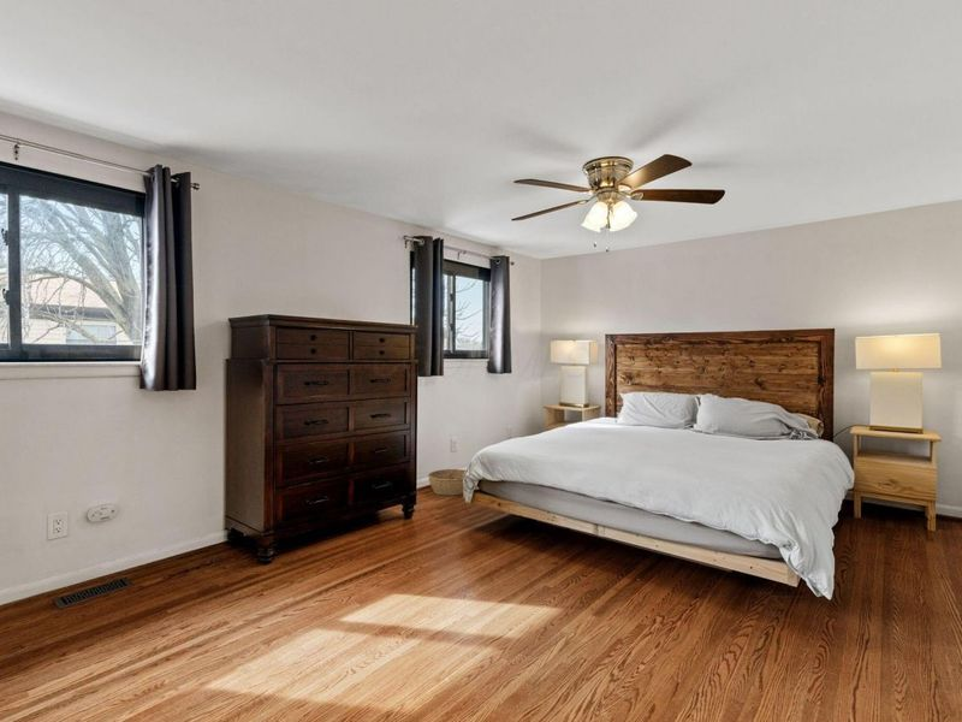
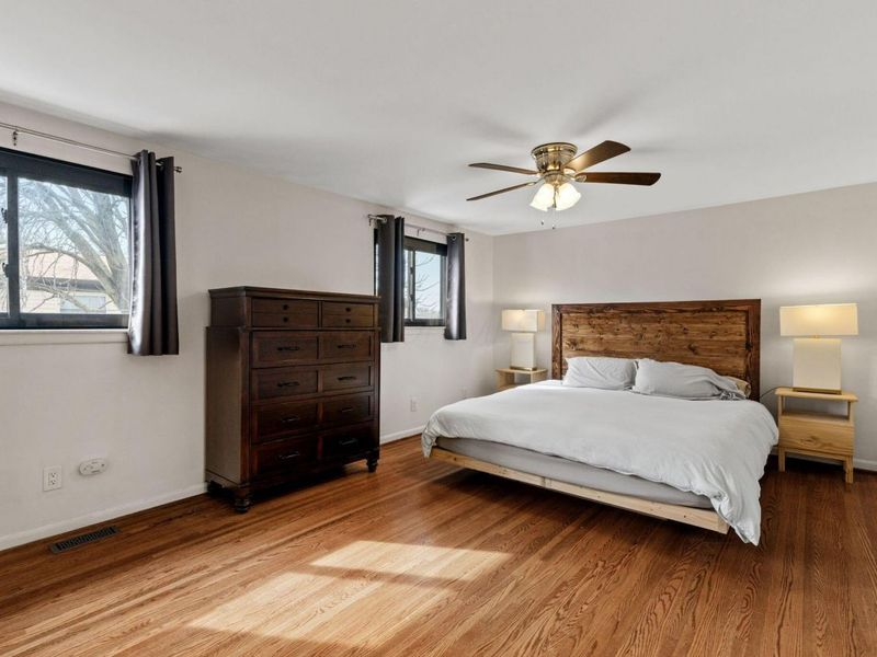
- basket [427,468,467,497]
